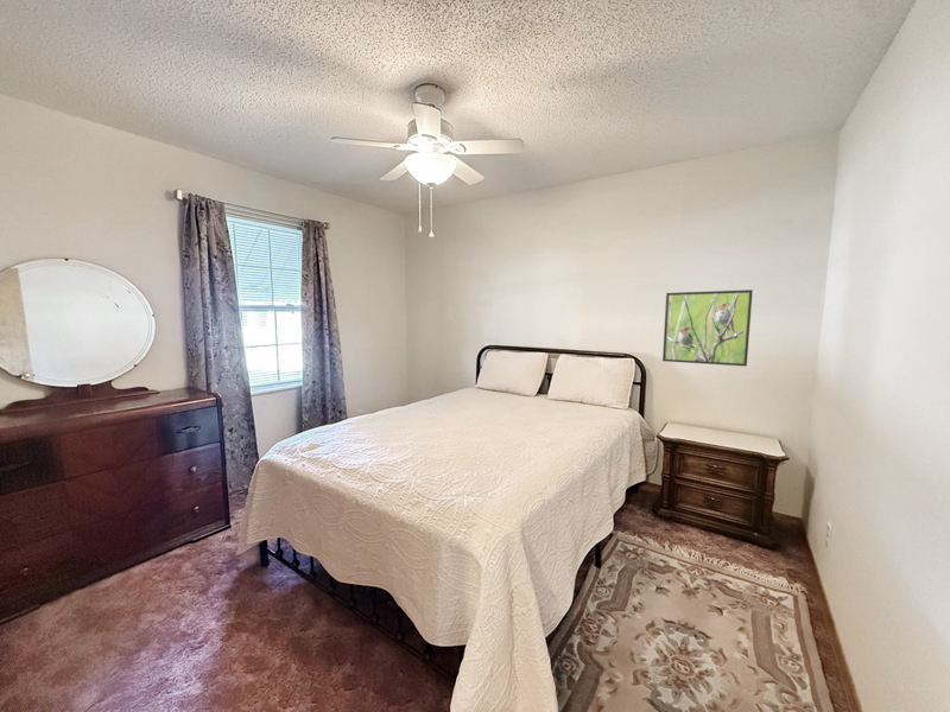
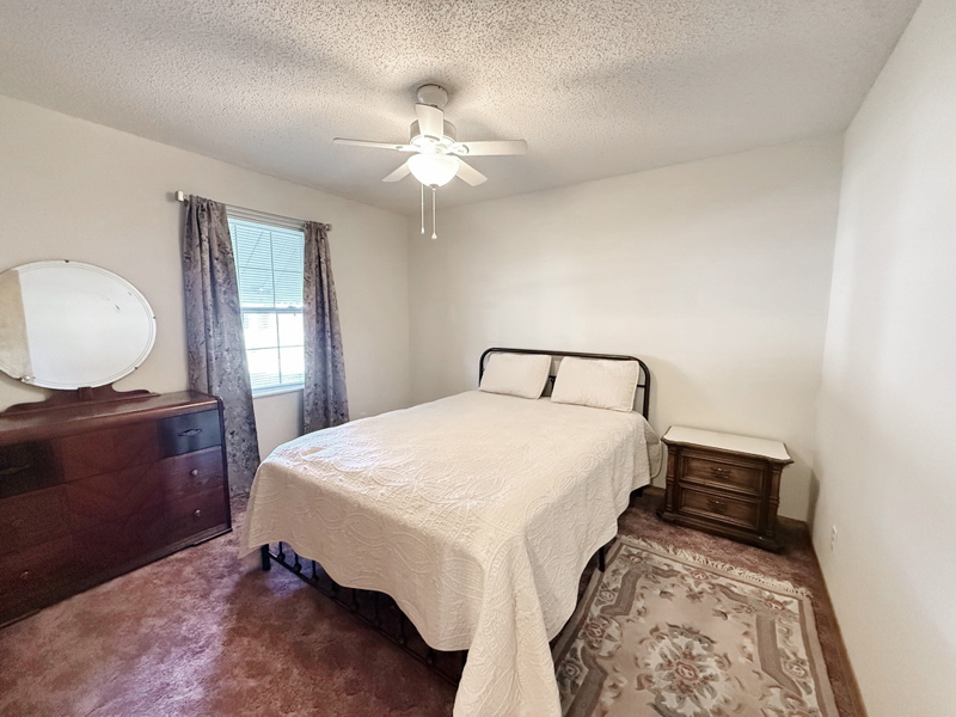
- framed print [661,288,754,368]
